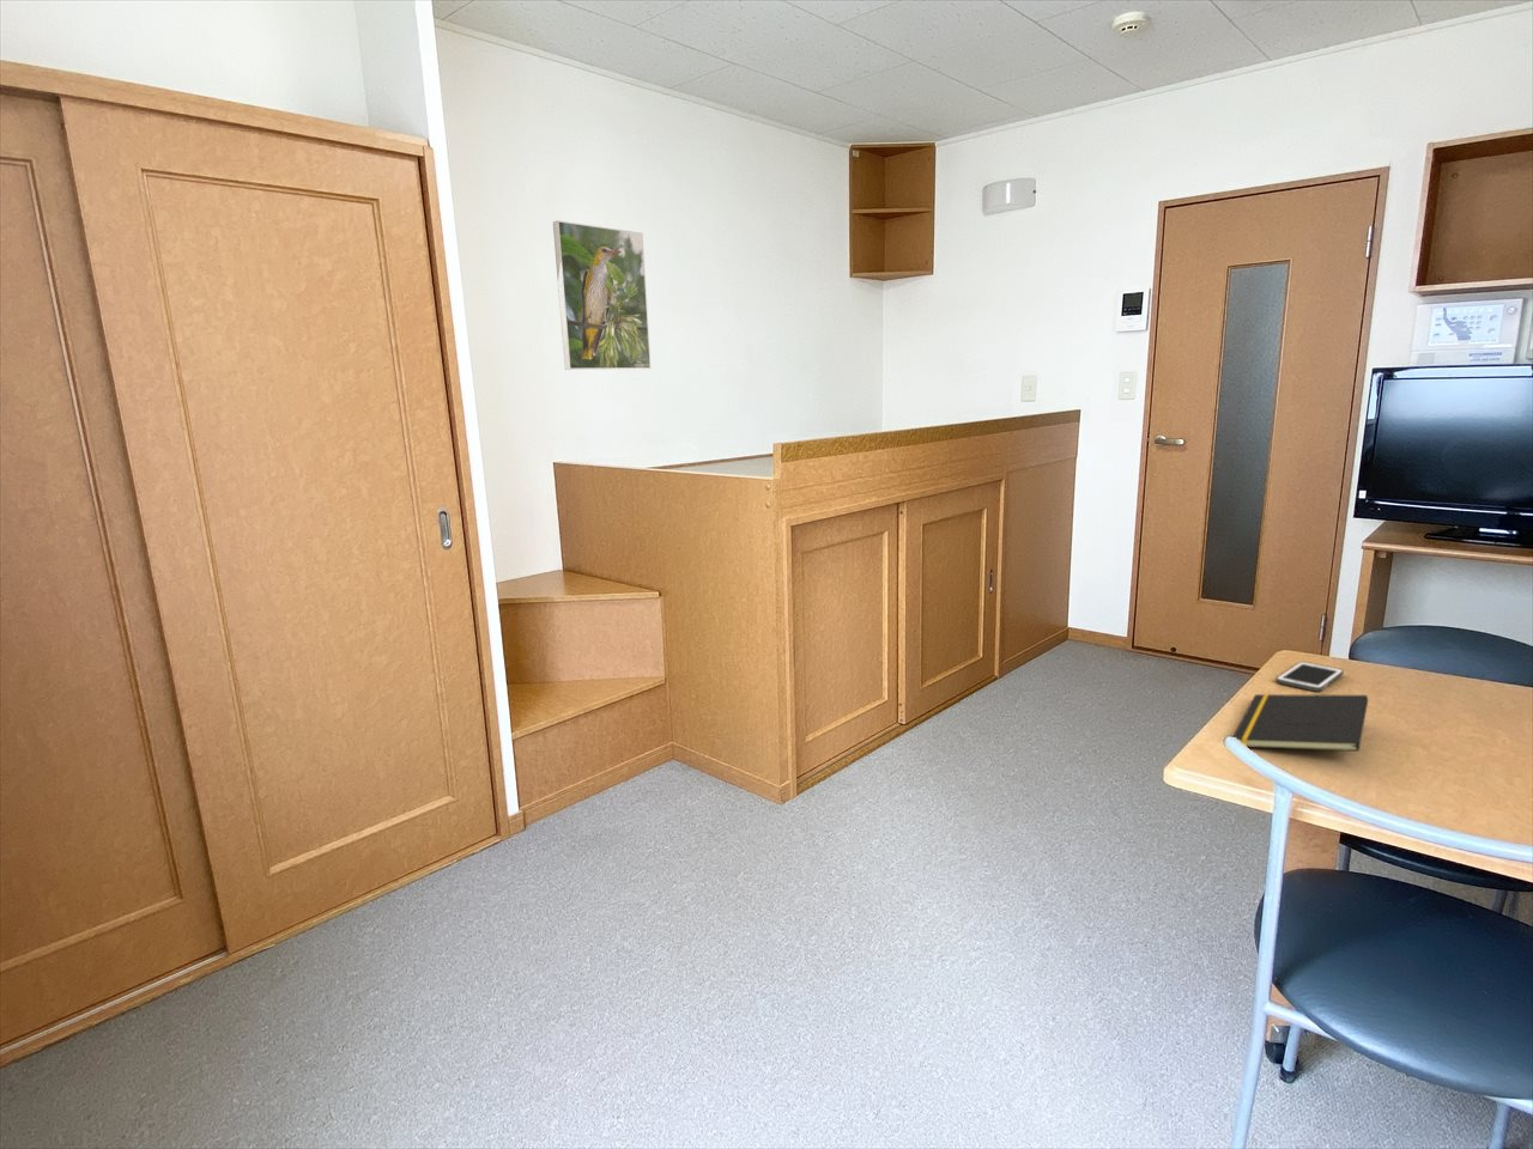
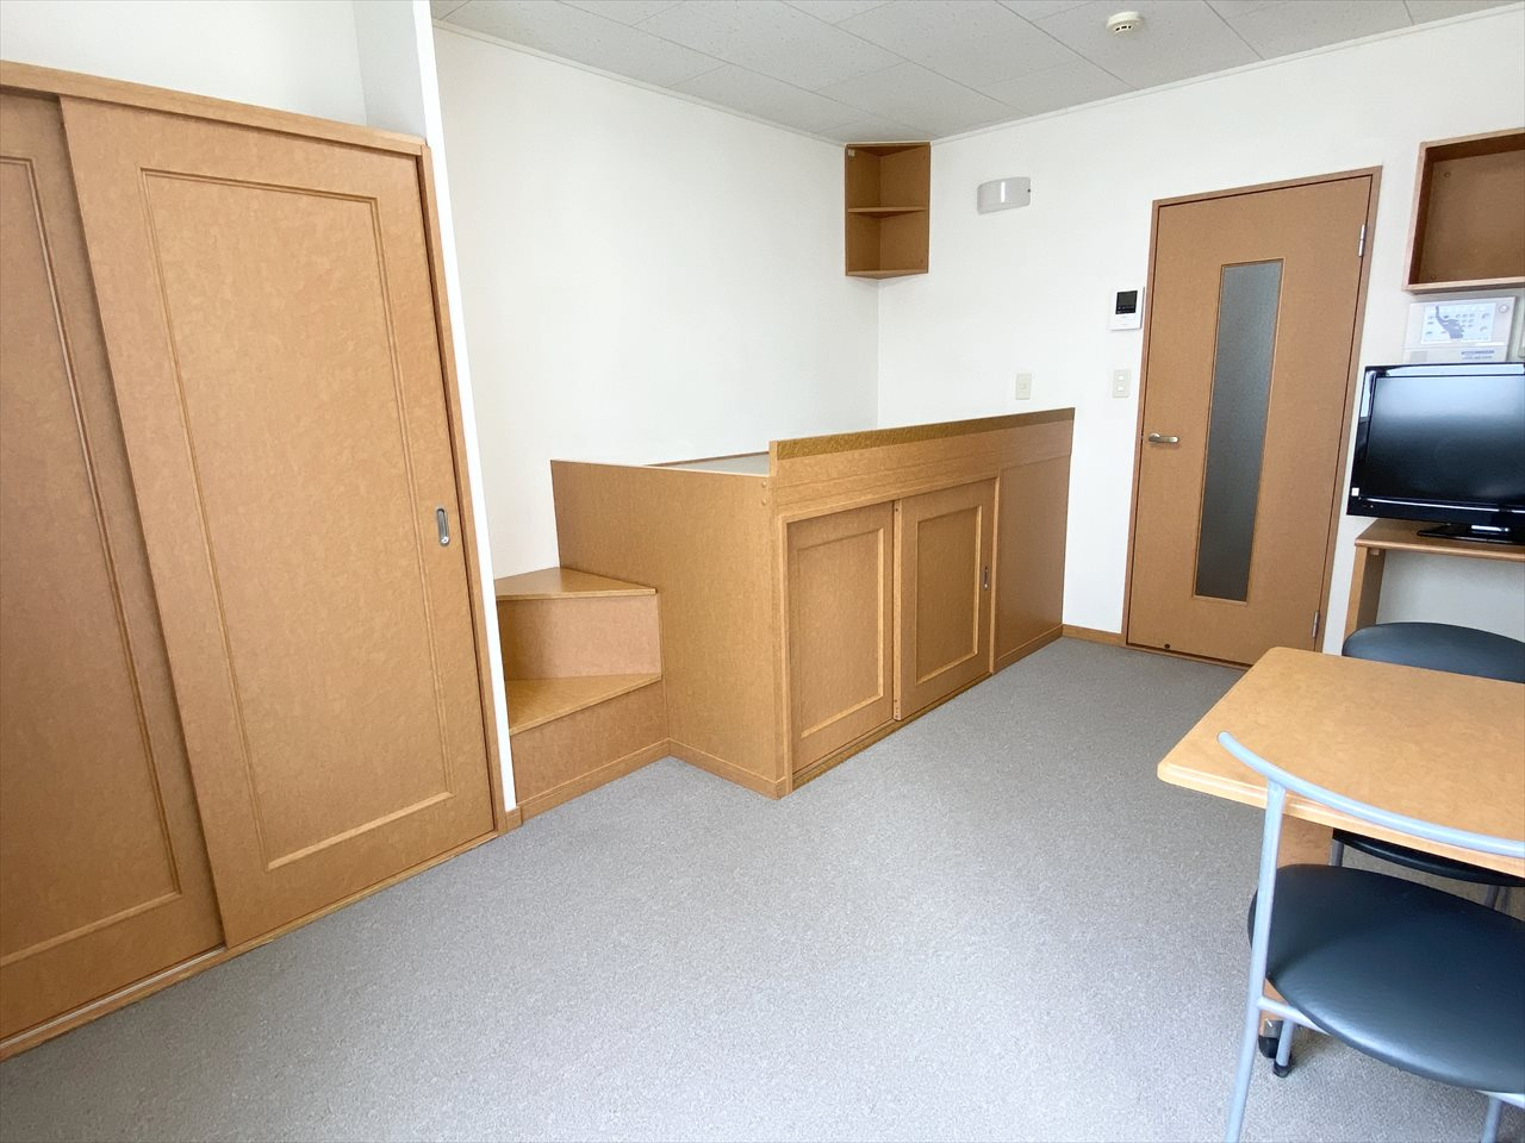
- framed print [552,218,652,371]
- notepad [1231,693,1369,753]
- cell phone [1275,660,1345,693]
